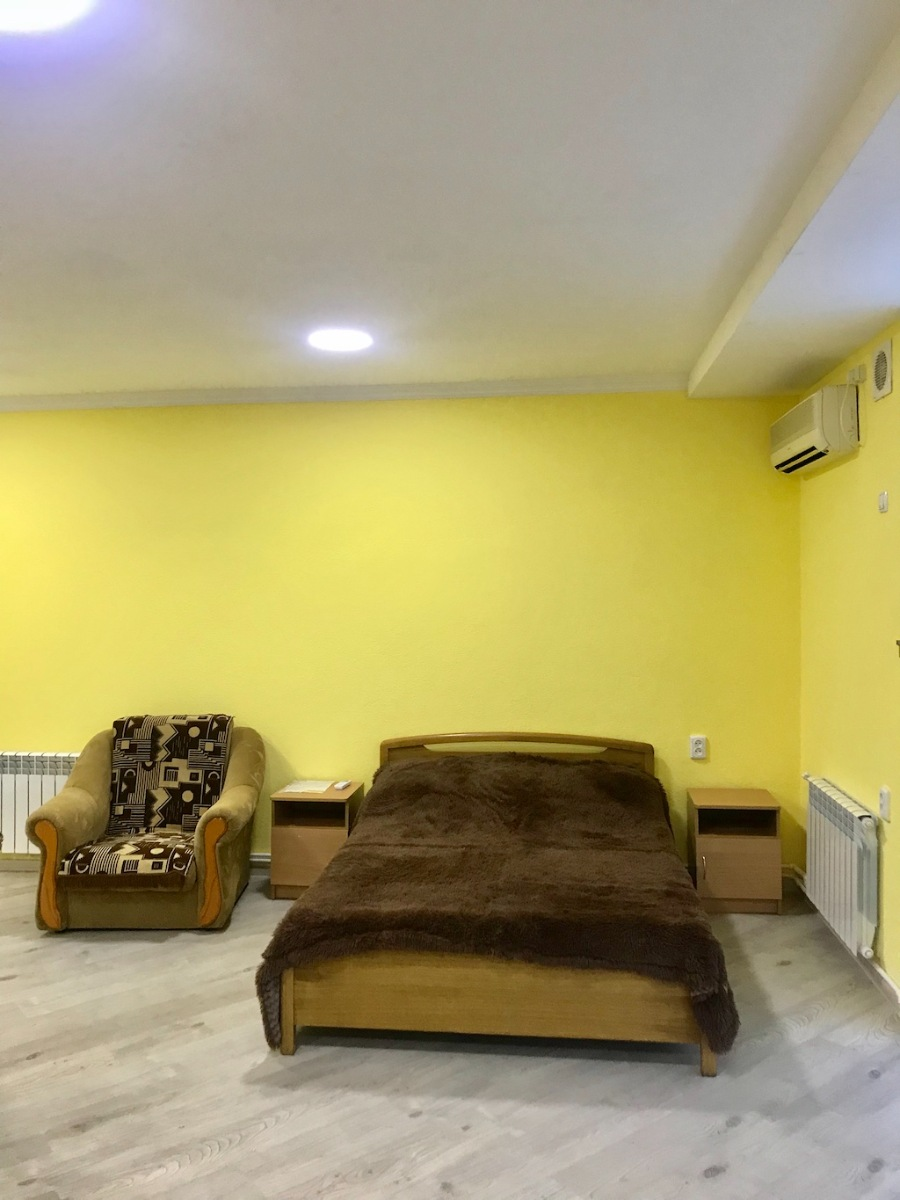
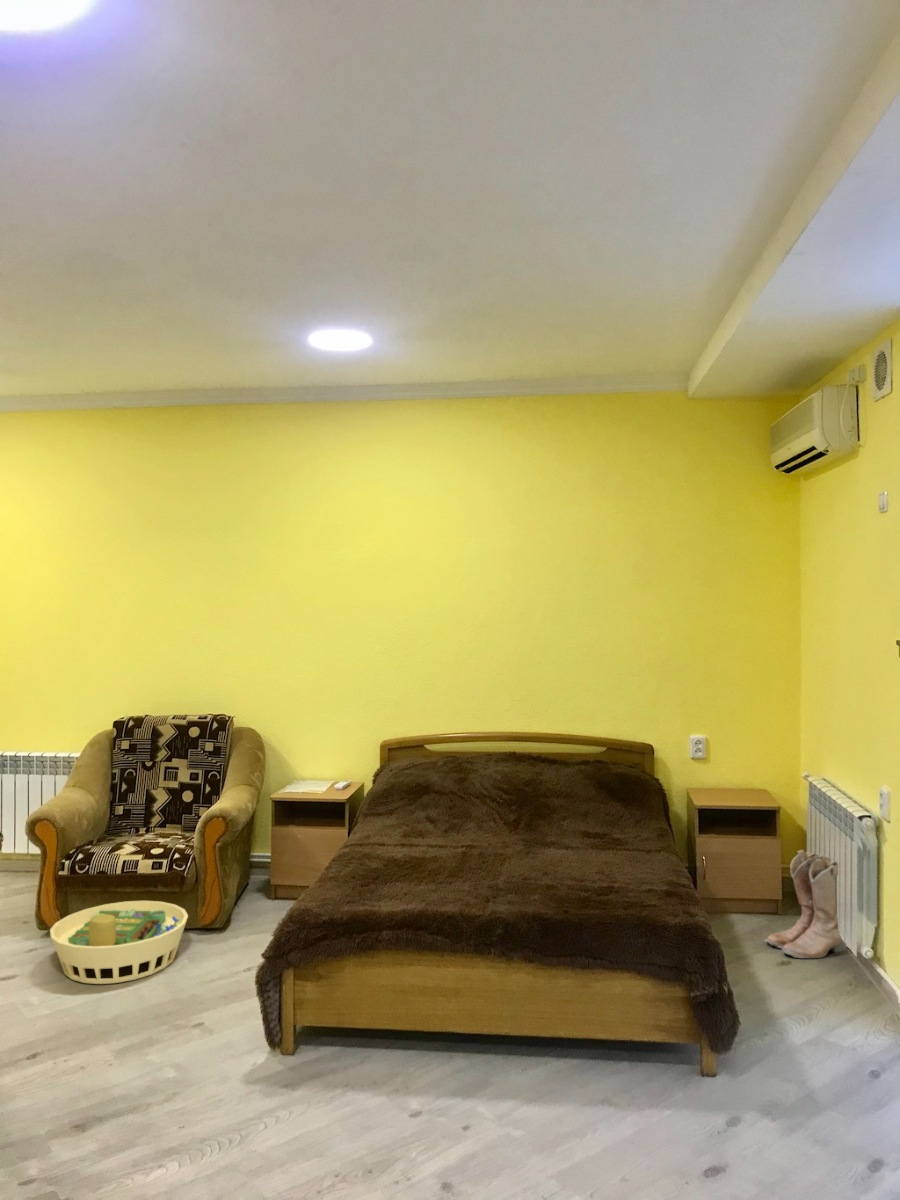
+ boots [763,848,848,959]
+ laundry basket [49,900,189,985]
